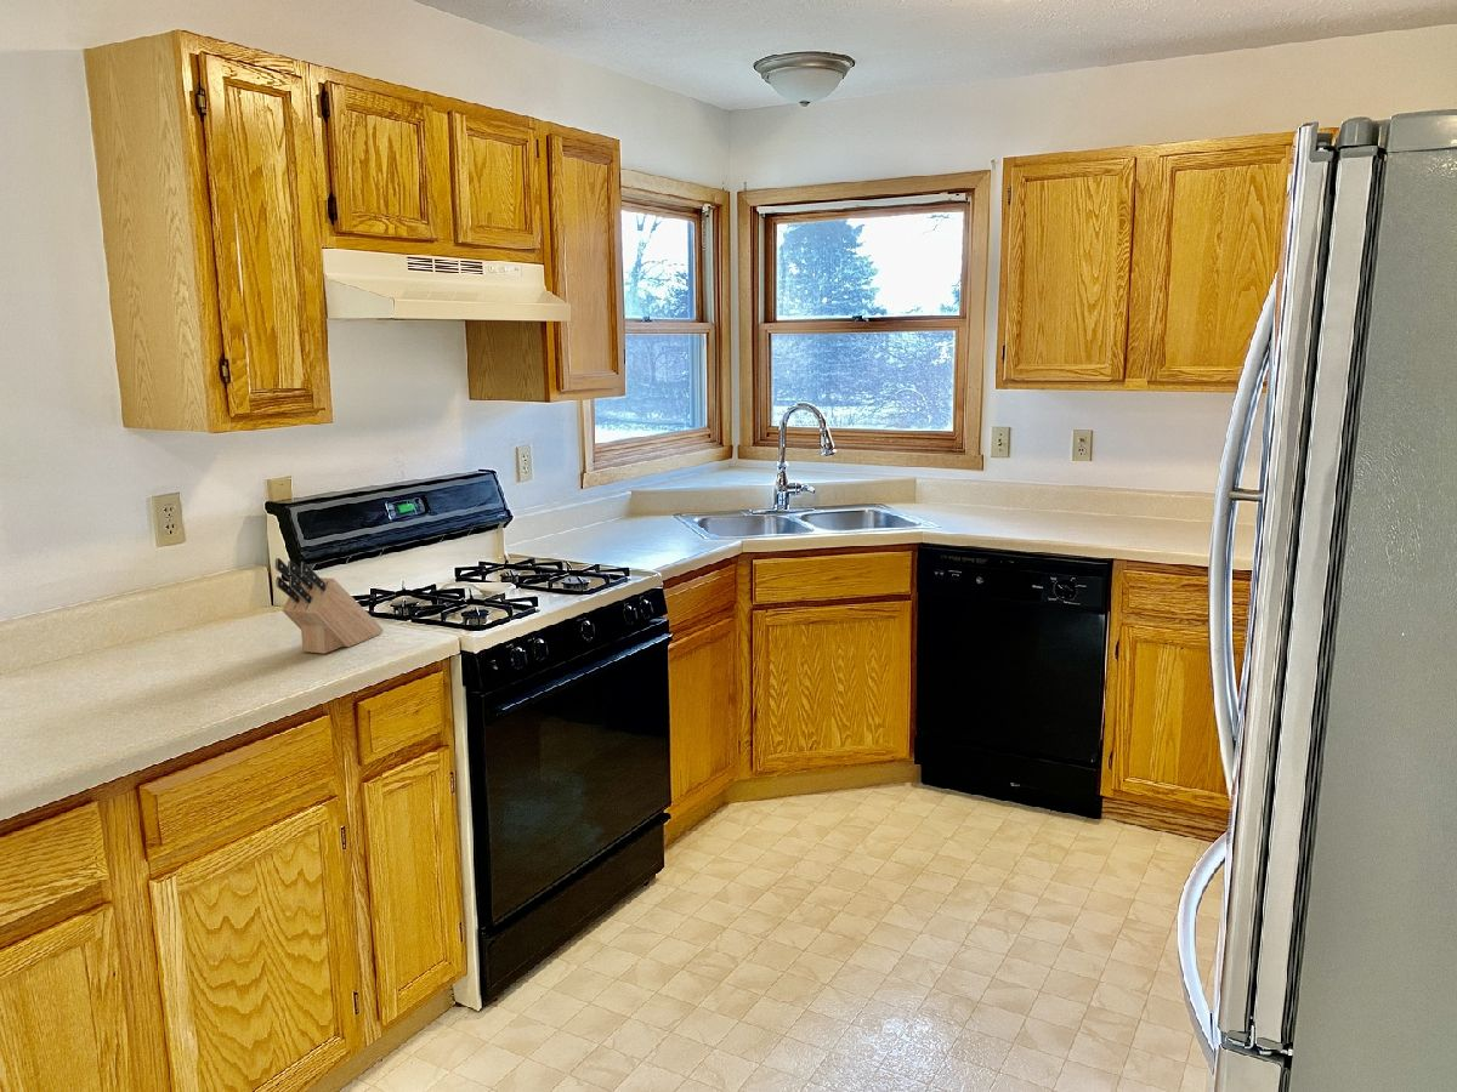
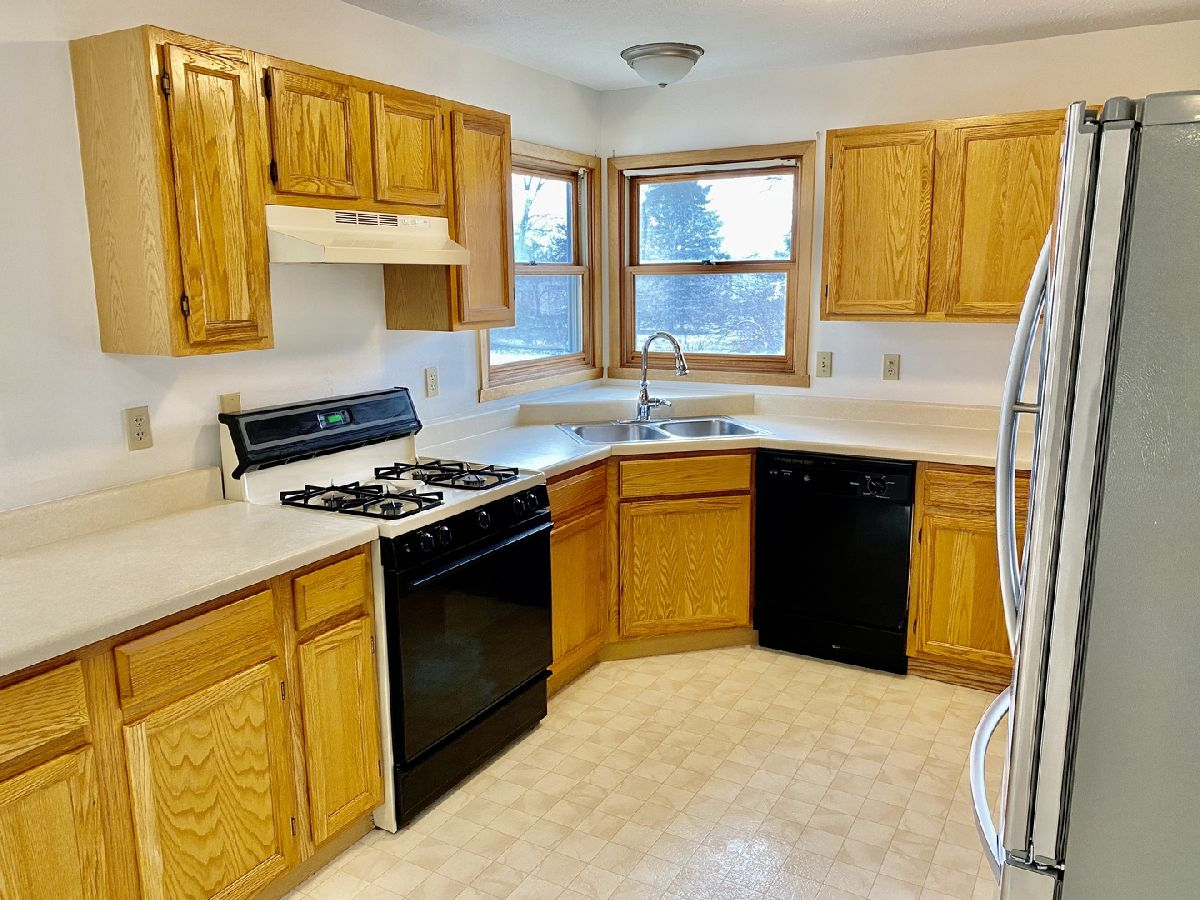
- knife block [274,557,385,655]
